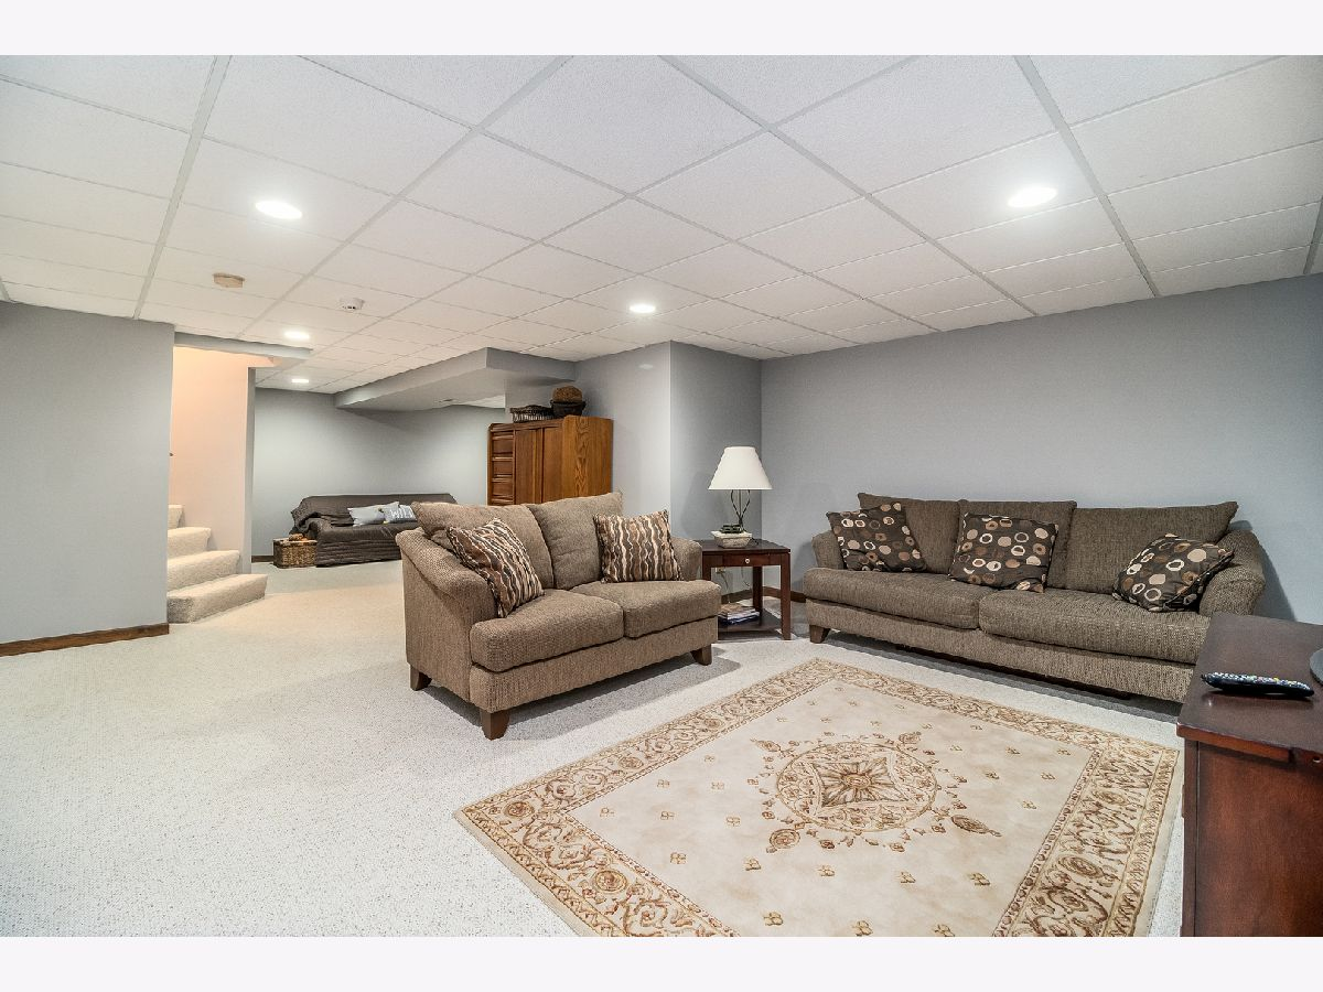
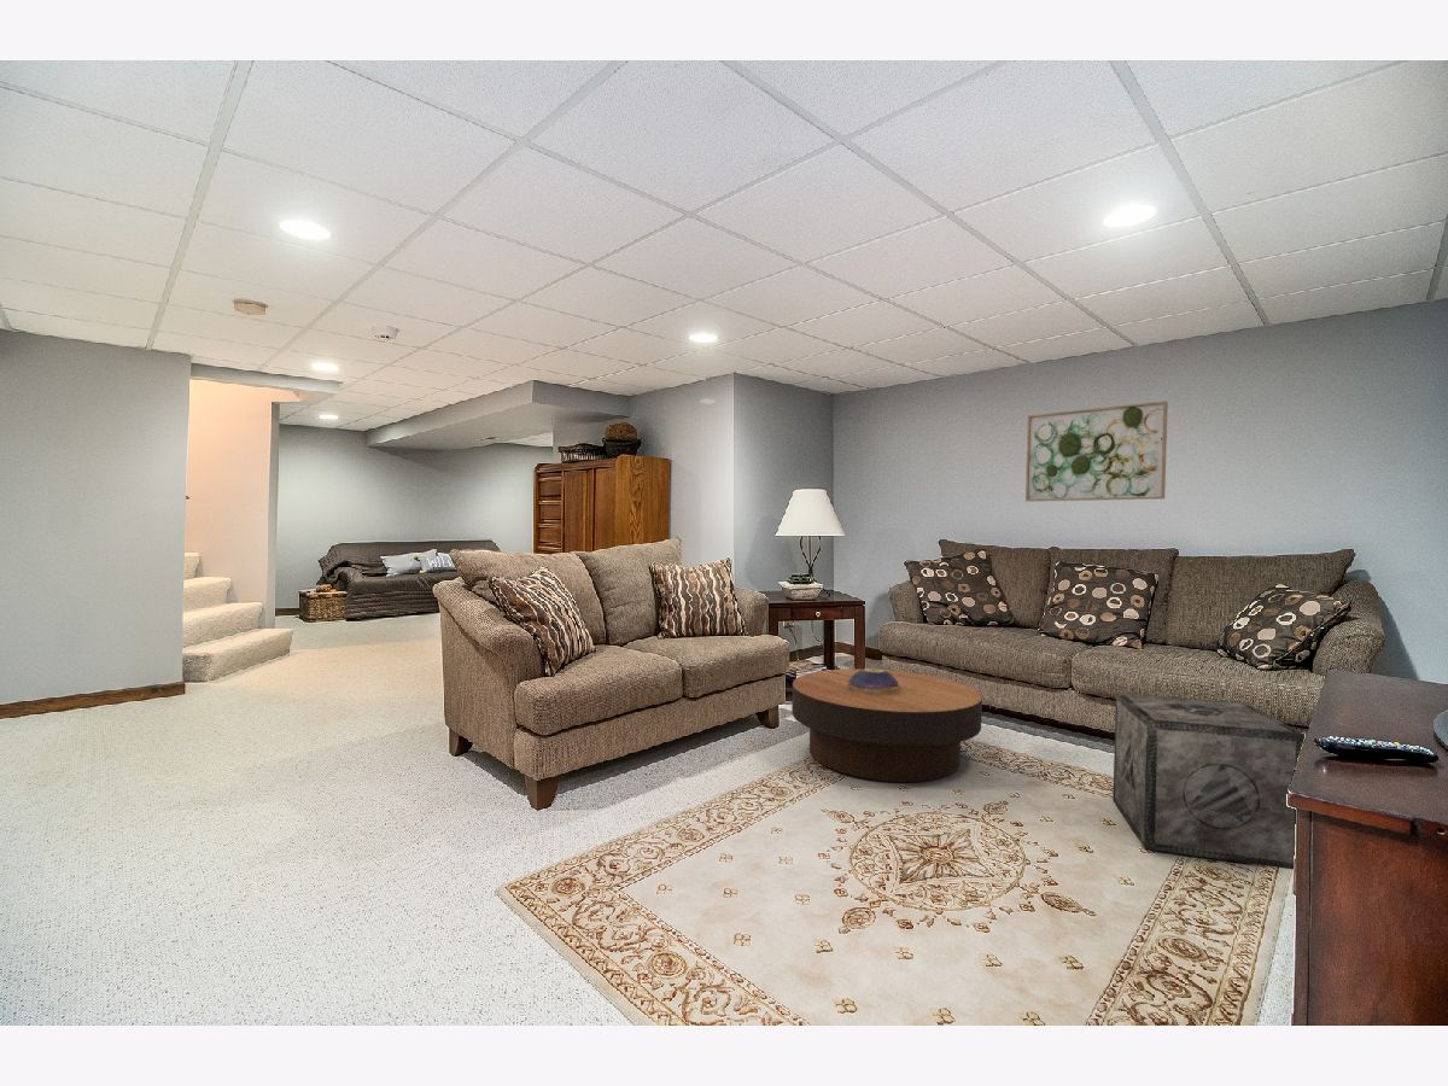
+ wall art [1024,399,1169,503]
+ coffee table [790,668,983,783]
+ storage crate [1111,691,1306,871]
+ decorative bowl [847,667,900,695]
